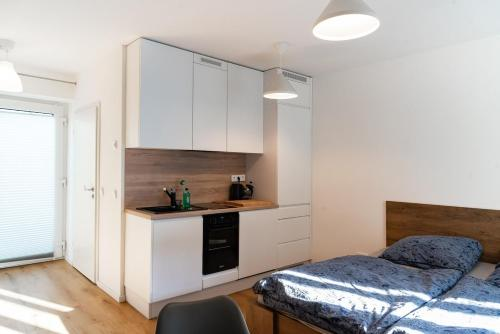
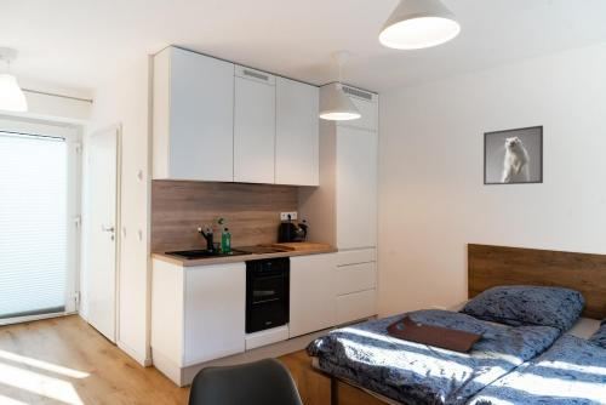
+ serving tray [384,314,488,353]
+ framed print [482,125,544,187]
